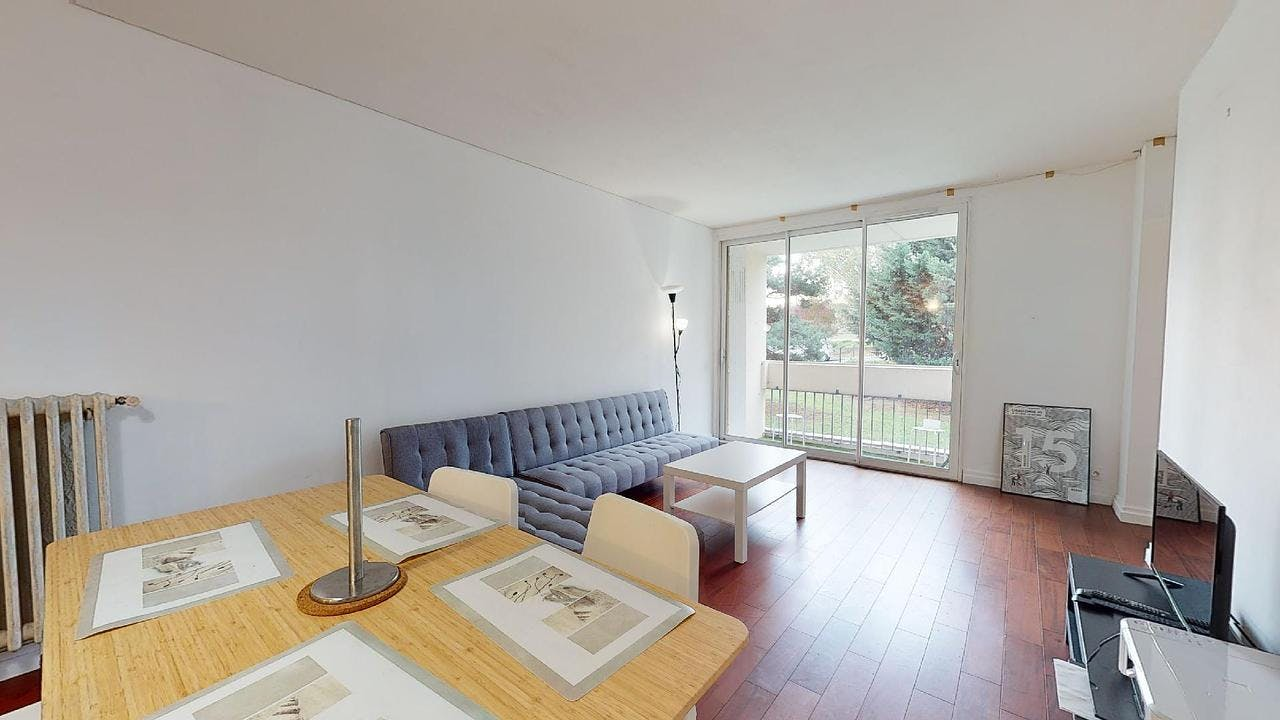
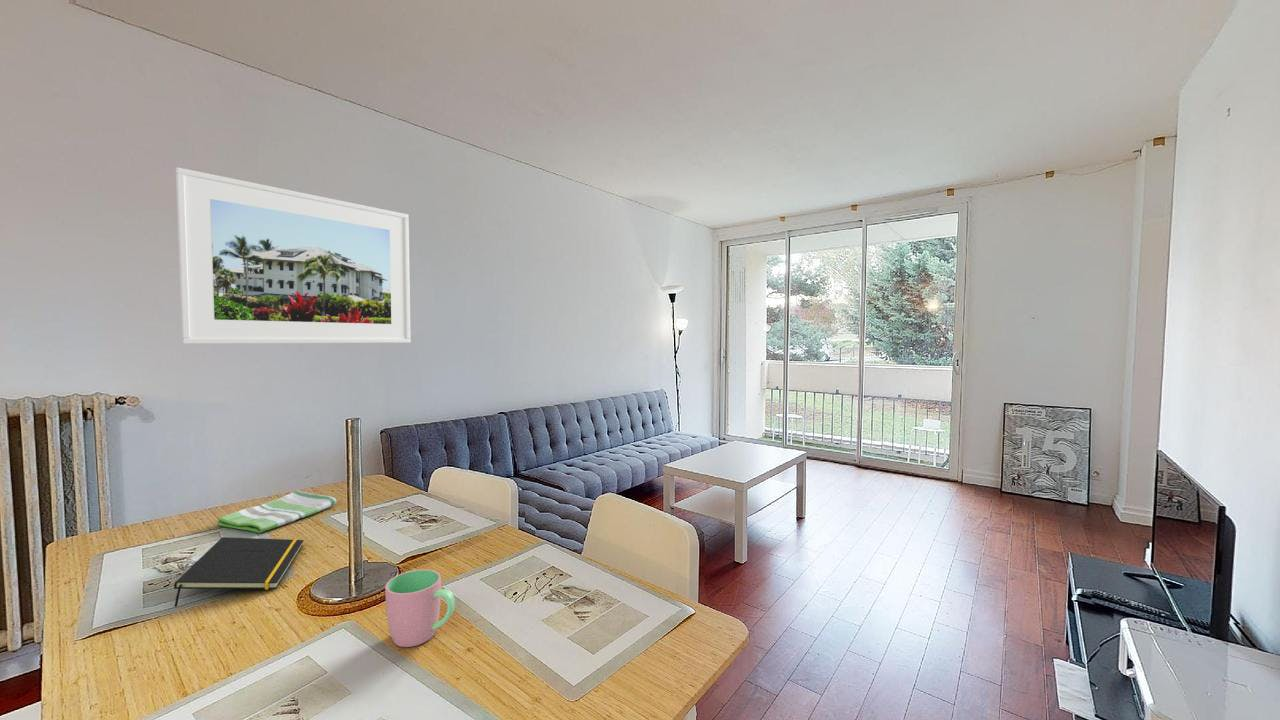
+ dish towel [216,489,338,534]
+ notepad [173,536,305,608]
+ cup [384,568,456,648]
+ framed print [175,167,412,345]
